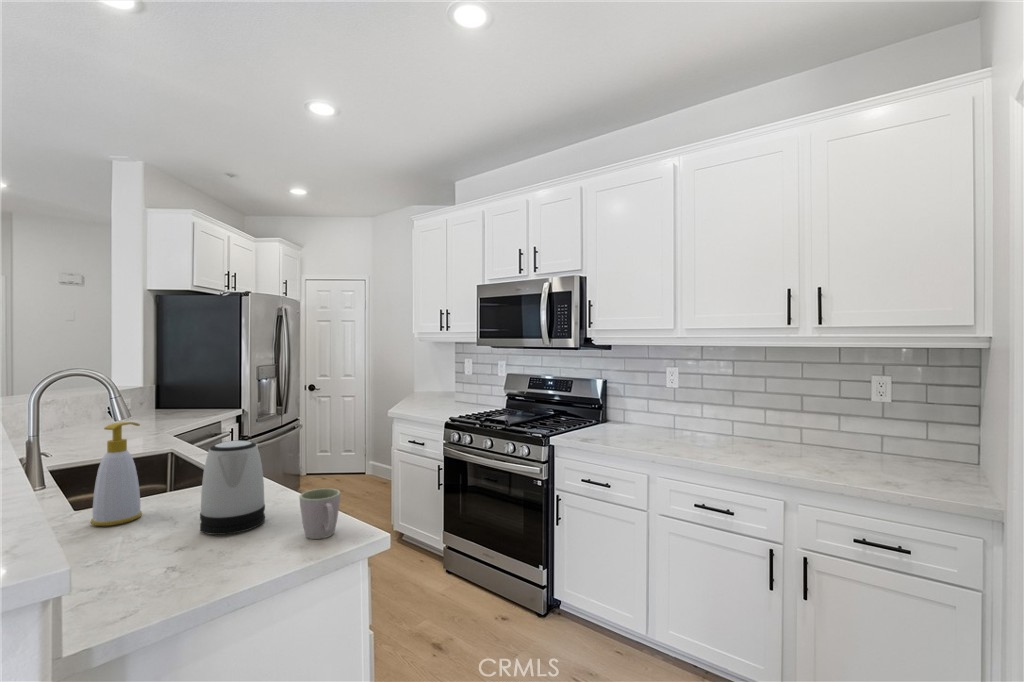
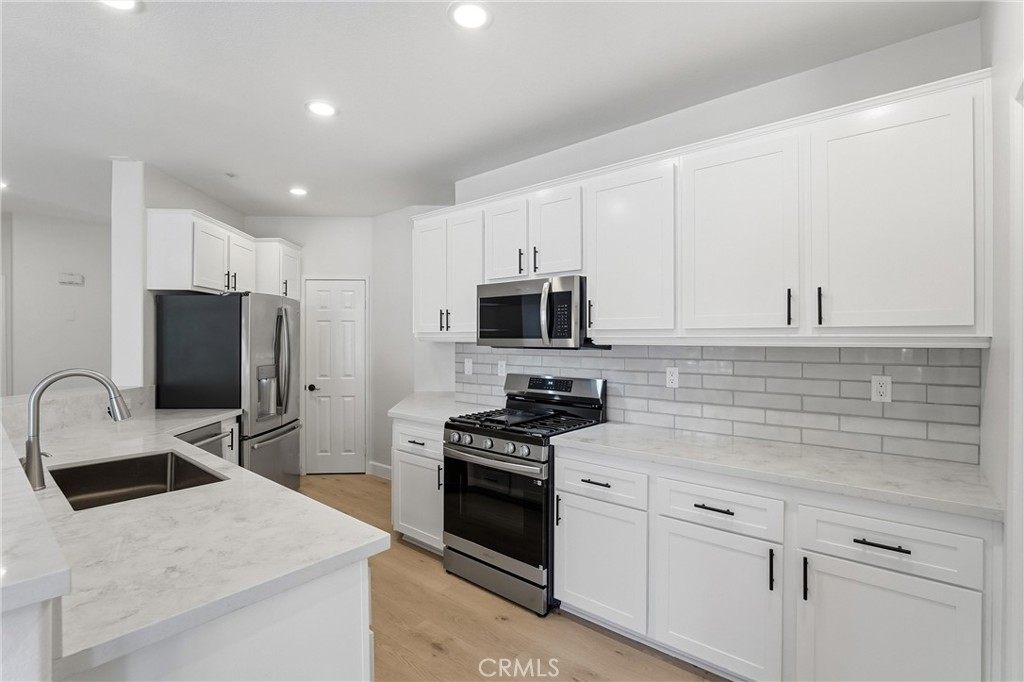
- kettle [199,439,266,536]
- mug [298,487,341,540]
- soap bottle [90,421,143,527]
